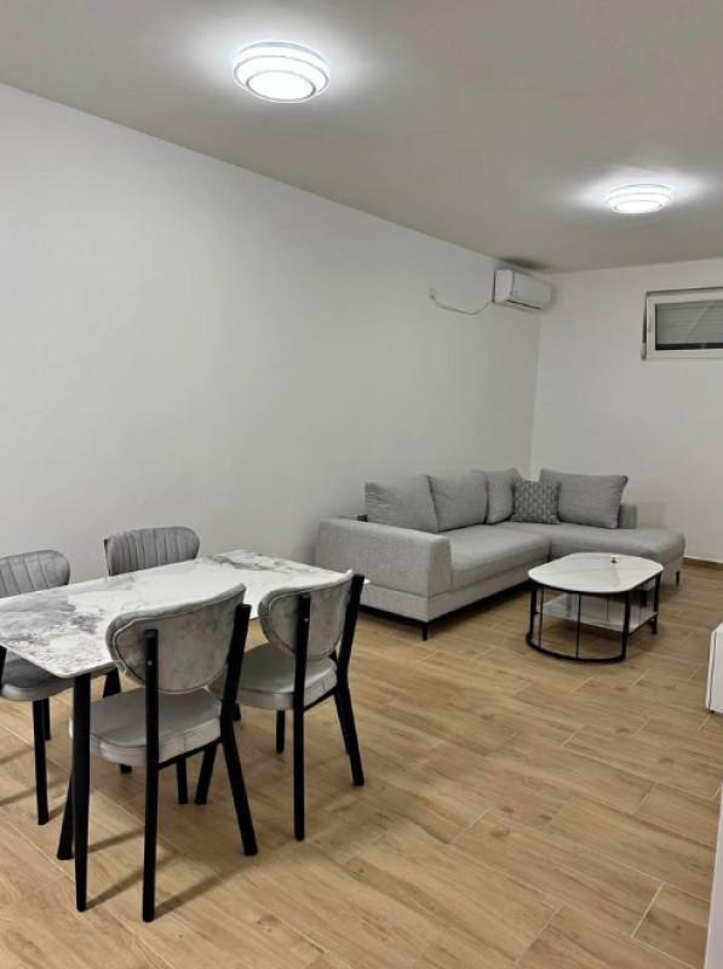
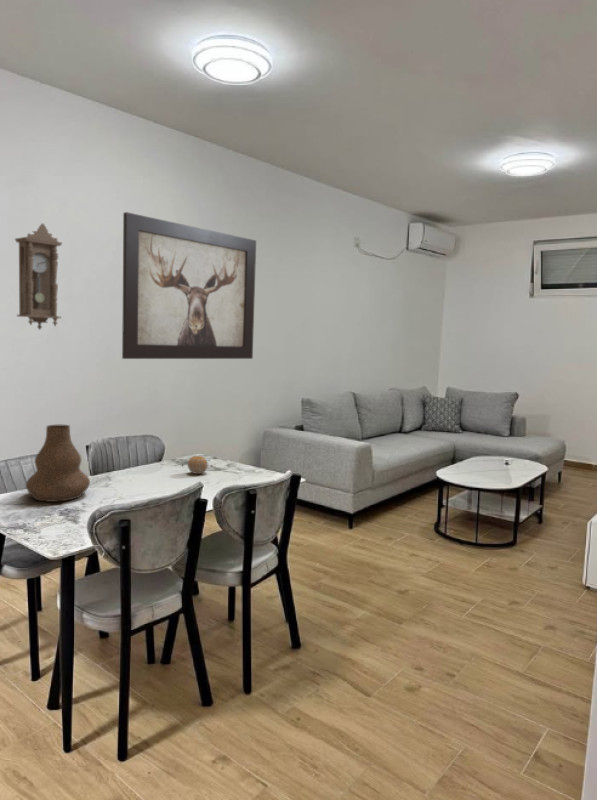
+ pendulum clock [14,222,63,331]
+ fruit [187,455,209,475]
+ vase [25,424,91,503]
+ wall art [121,211,257,360]
